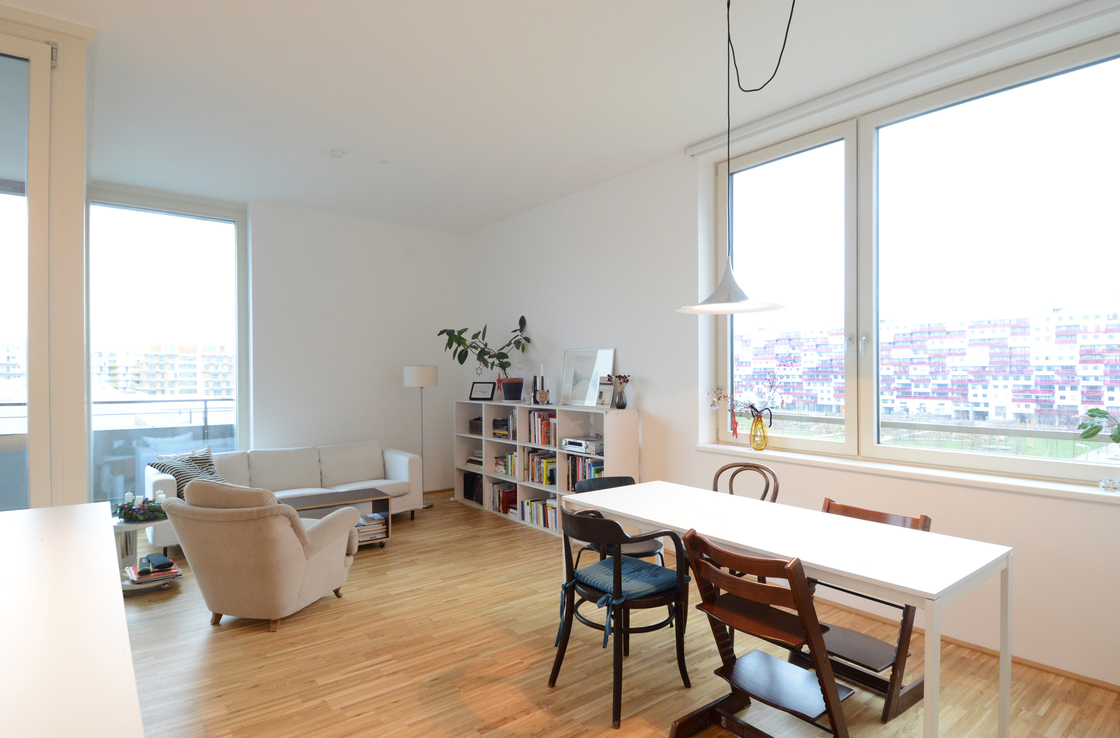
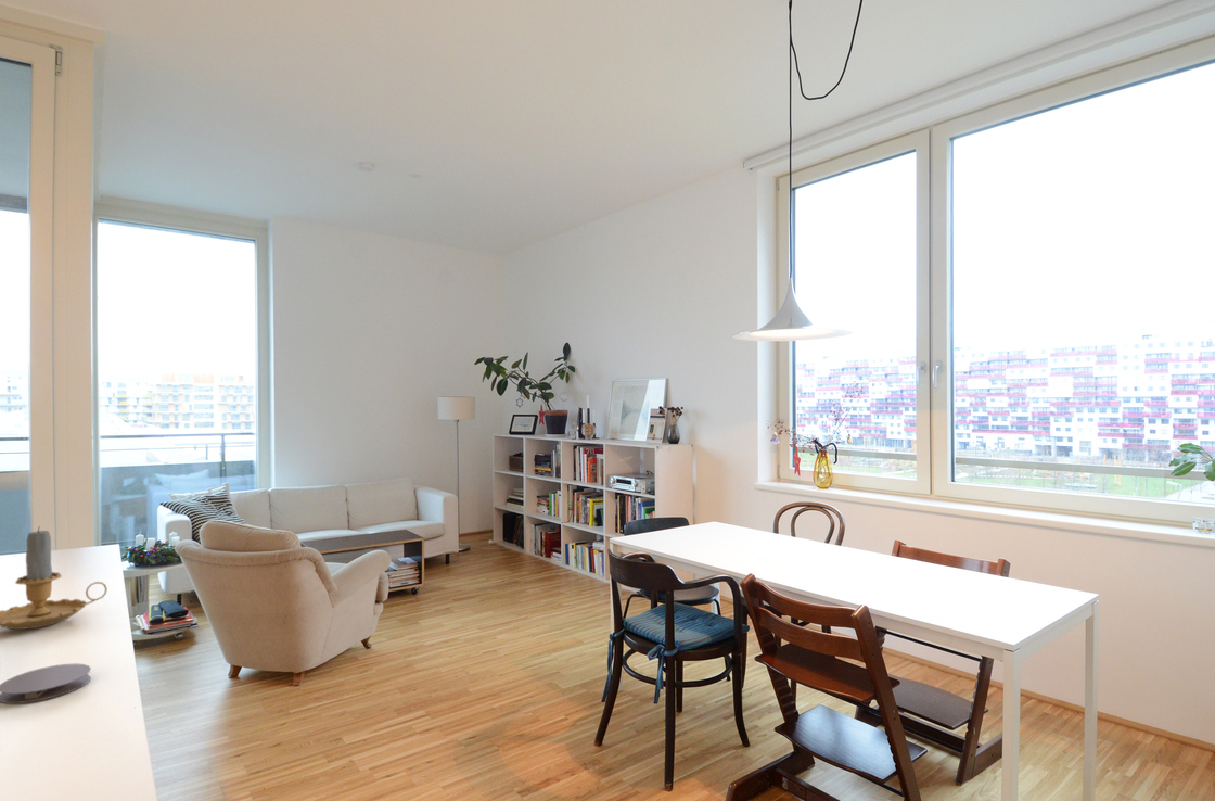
+ coaster [0,662,92,704]
+ candle [0,526,108,631]
